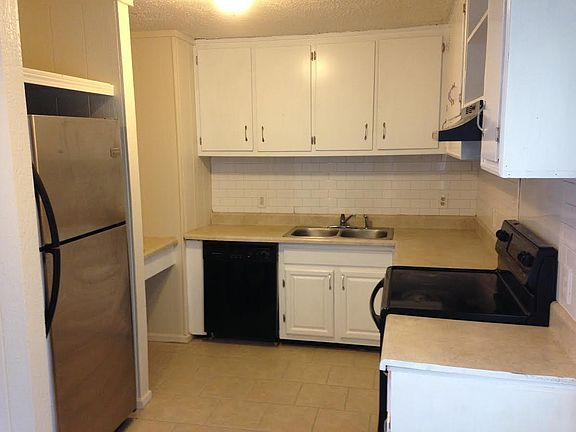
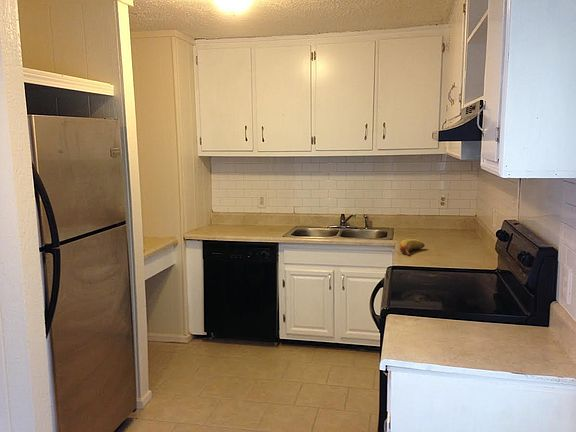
+ fruit [398,238,426,257]
